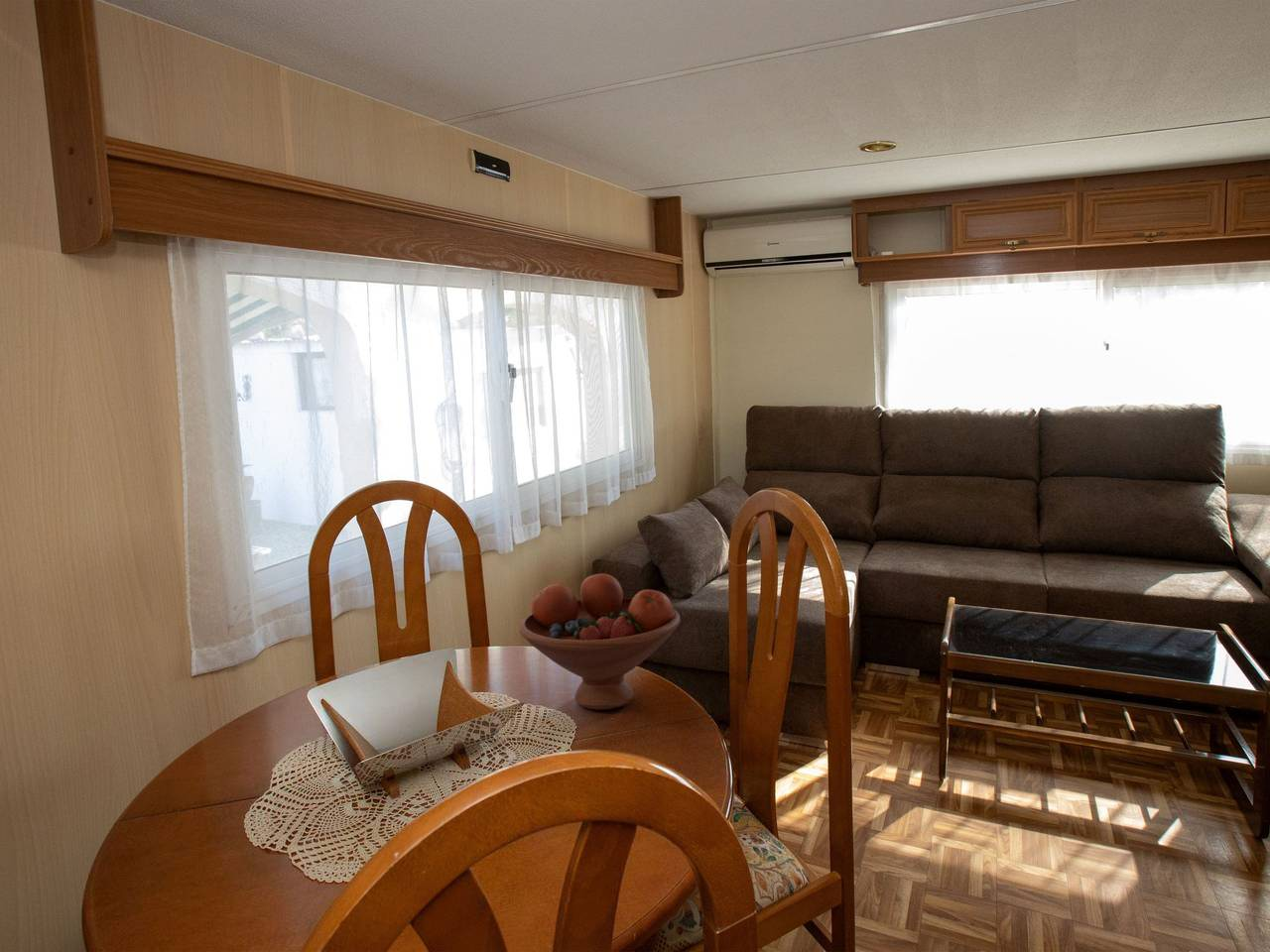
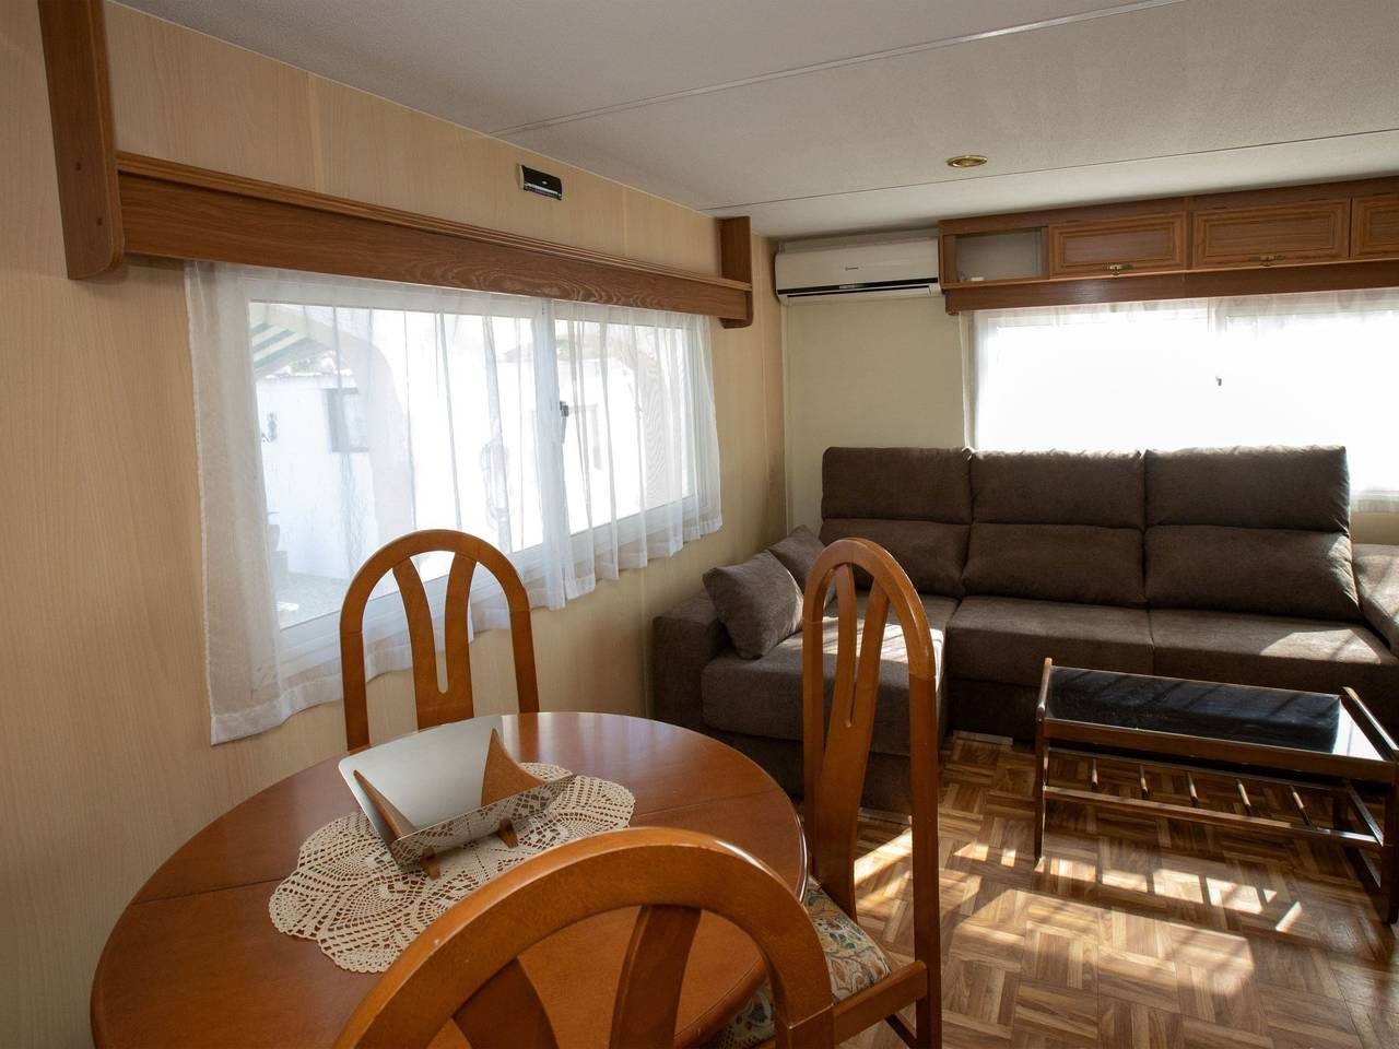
- fruit bowl [519,572,682,711]
